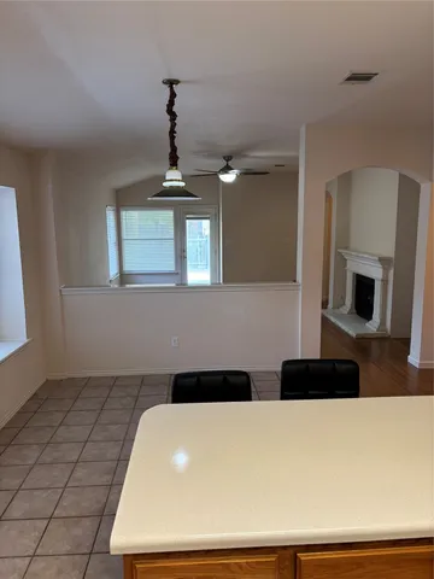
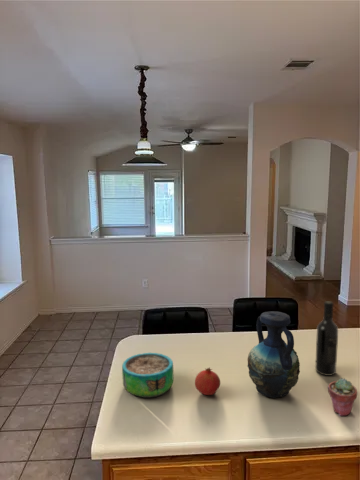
+ fruit [194,366,221,396]
+ wine bottle [314,300,339,377]
+ potted succulent [327,377,358,417]
+ decorative bowl [121,352,174,399]
+ vase [247,310,301,399]
